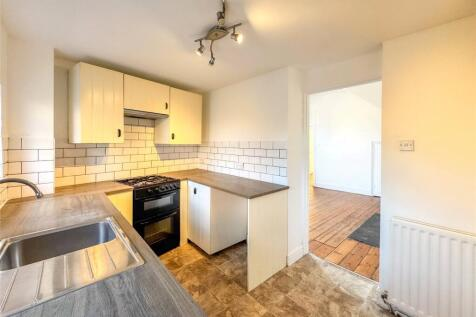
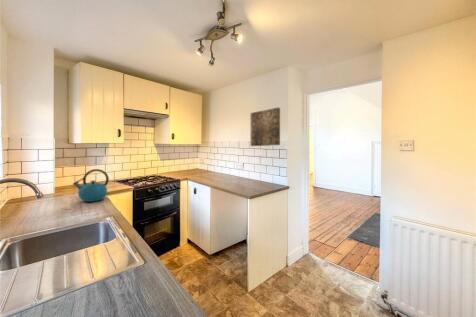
+ kettle [72,168,110,203]
+ wall art [250,107,281,147]
